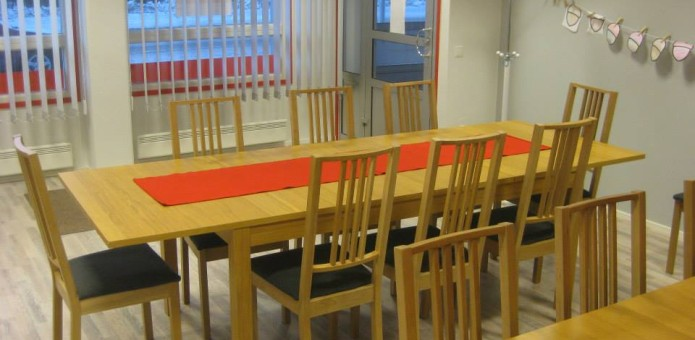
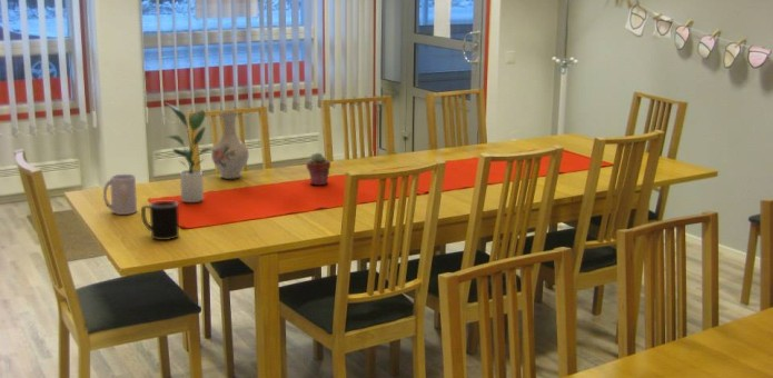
+ vase [210,110,250,180]
+ potted plant [161,102,217,203]
+ potted succulent [305,152,331,187]
+ mug [140,200,180,241]
+ mug [102,173,138,216]
